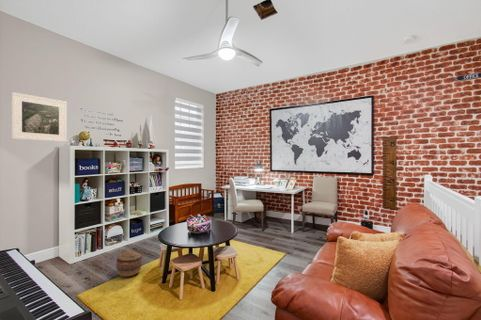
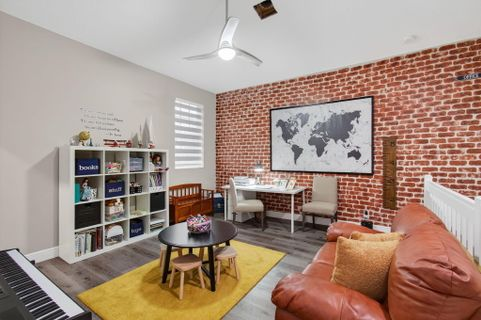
- basket [115,250,143,277]
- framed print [11,91,68,143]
